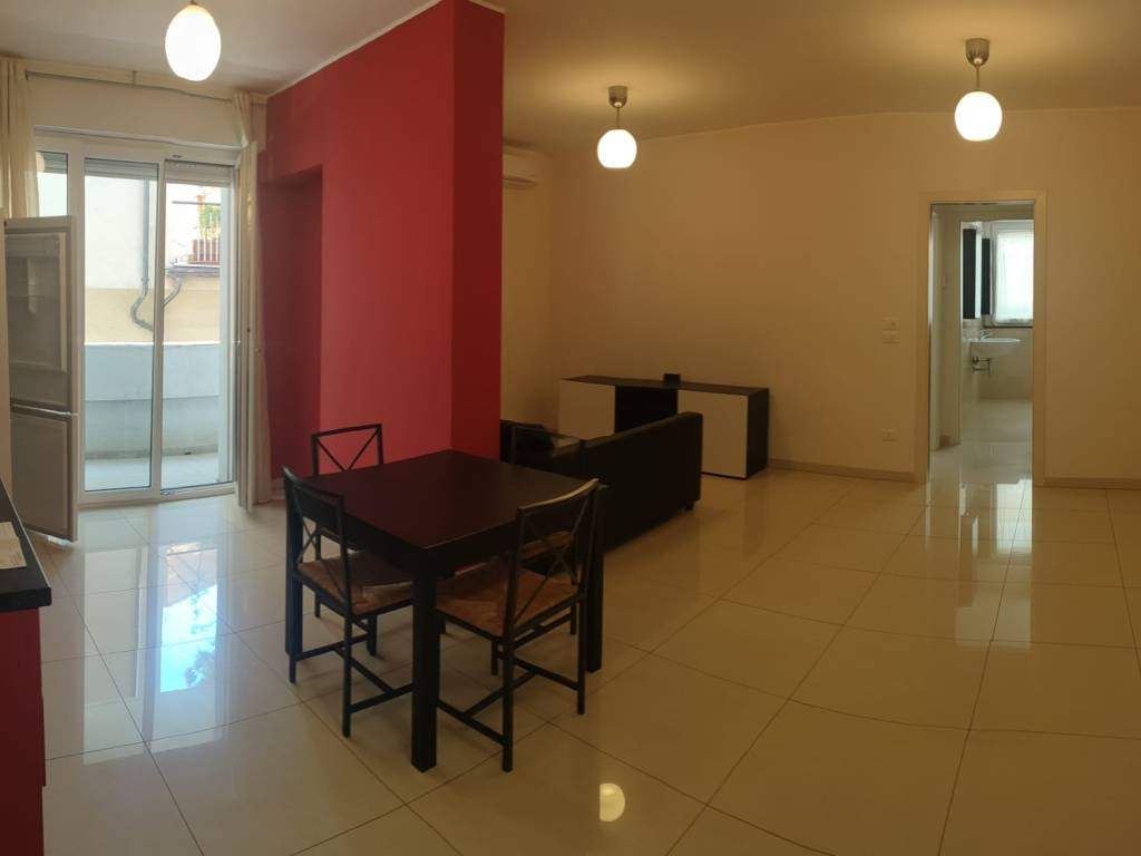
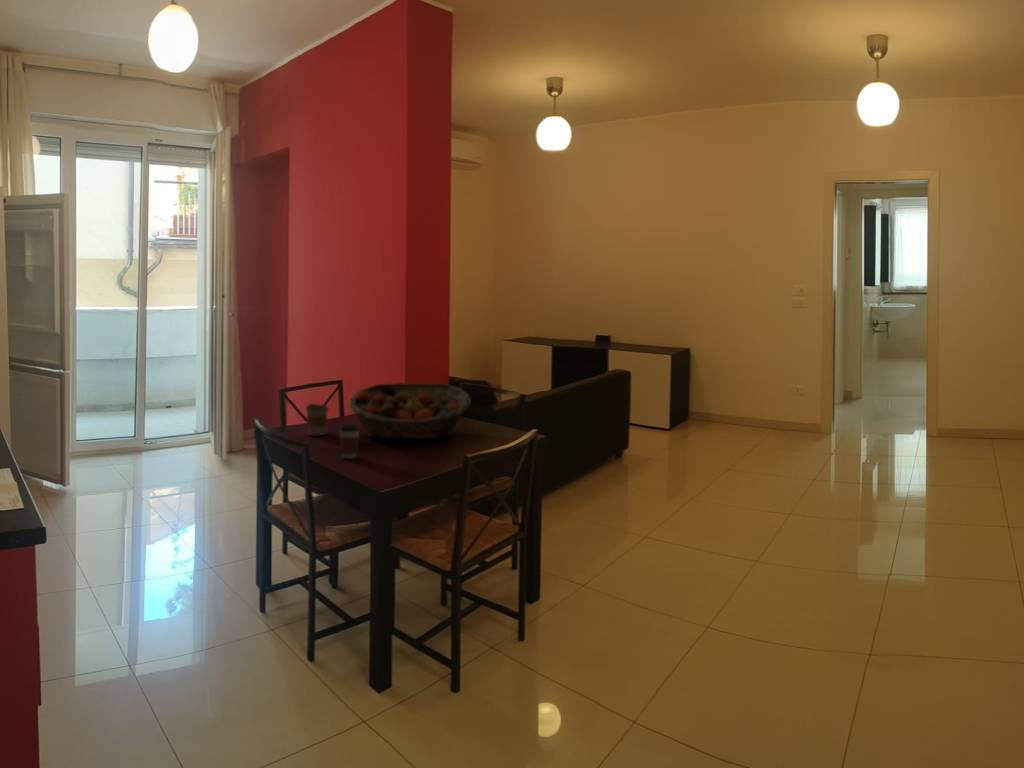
+ fruit basket [348,382,472,440]
+ coffee cup [305,403,330,436]
+ coffee cup [338,424,360,460]
